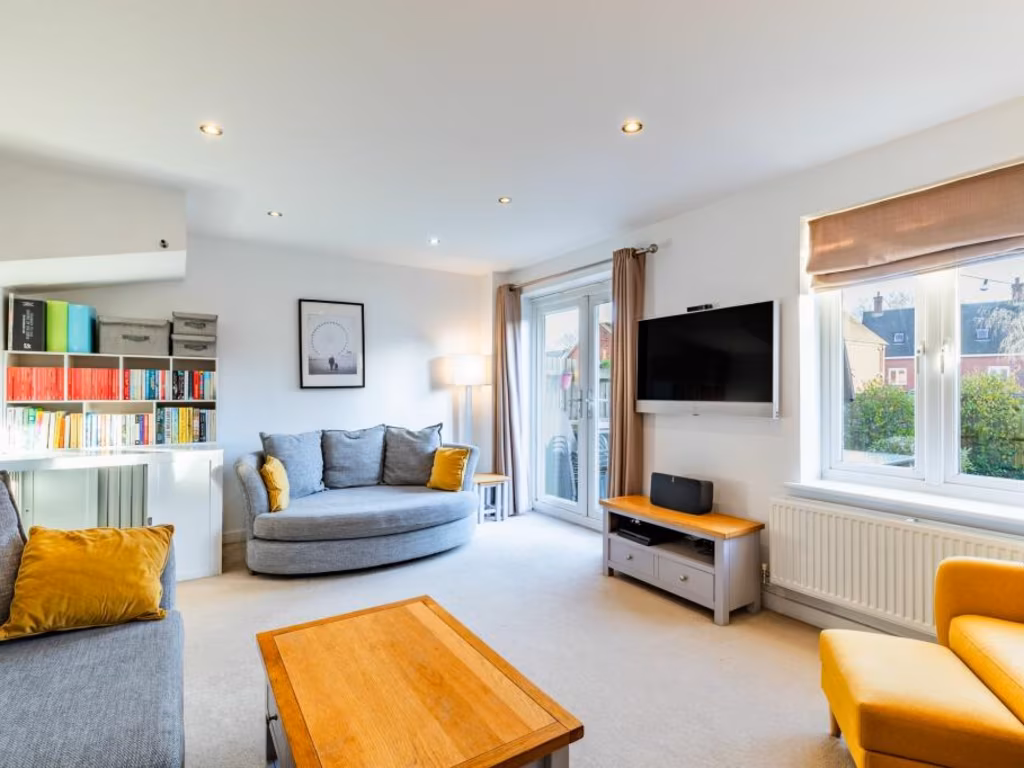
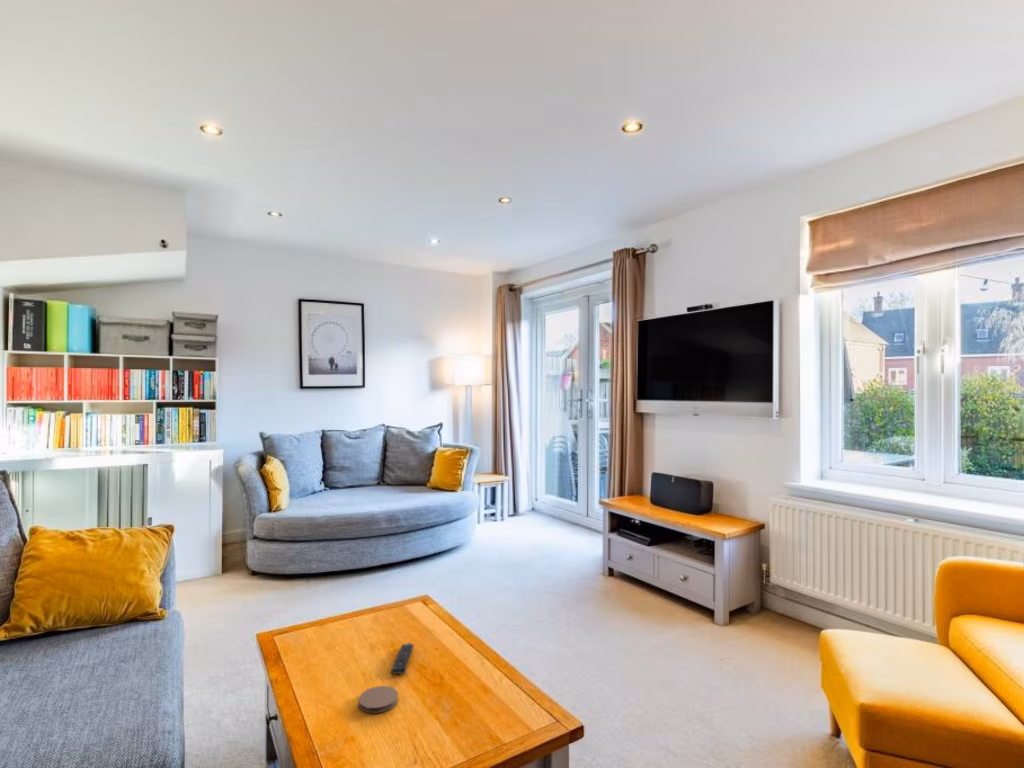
+ remote control [390,642,415,675]
+ coaster [358,685,399,714]
